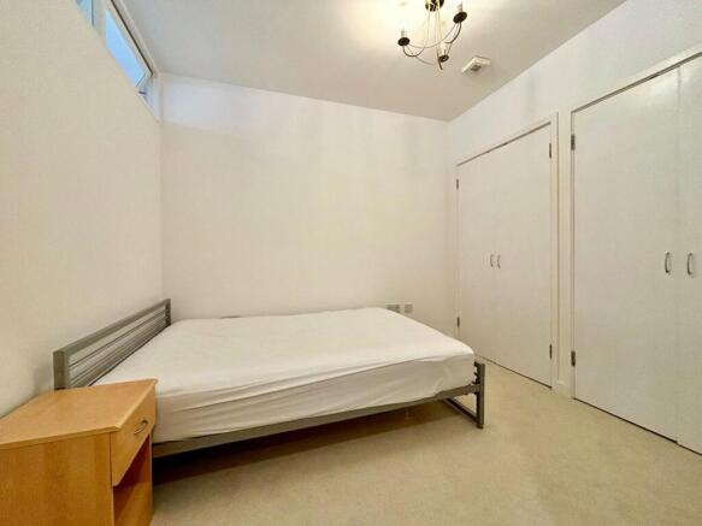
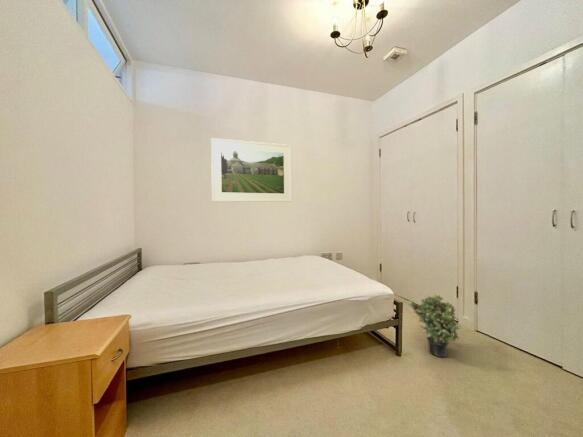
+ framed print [210,137,293,203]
+ potted plant [408,293,462,358]
